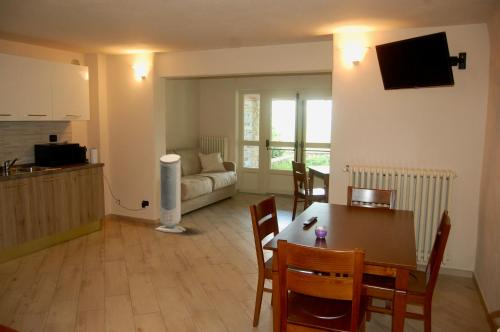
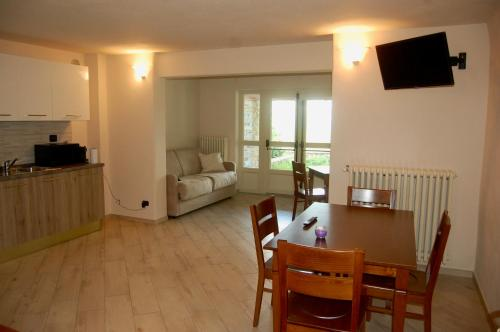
- air purifier [154,153,187,233]
